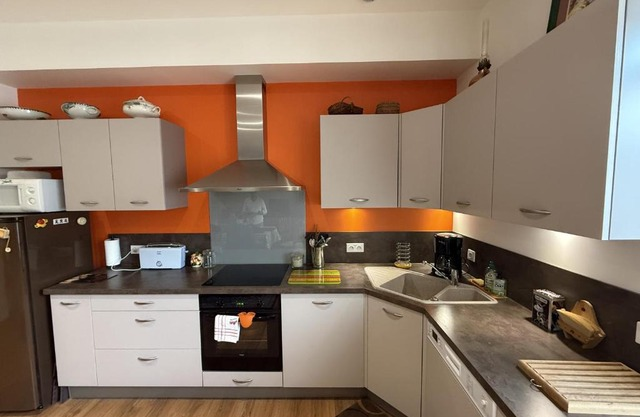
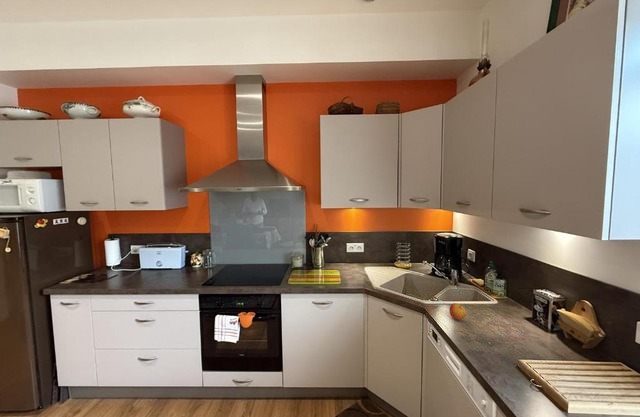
+ apple [449,302,467,321]
